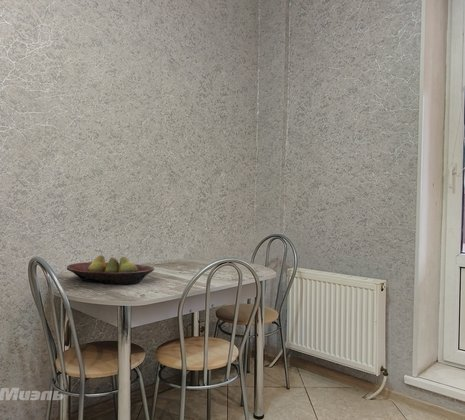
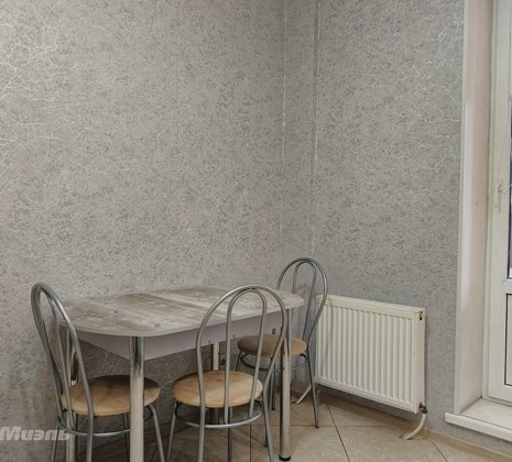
- fruit bowl [66,254,155,285]
